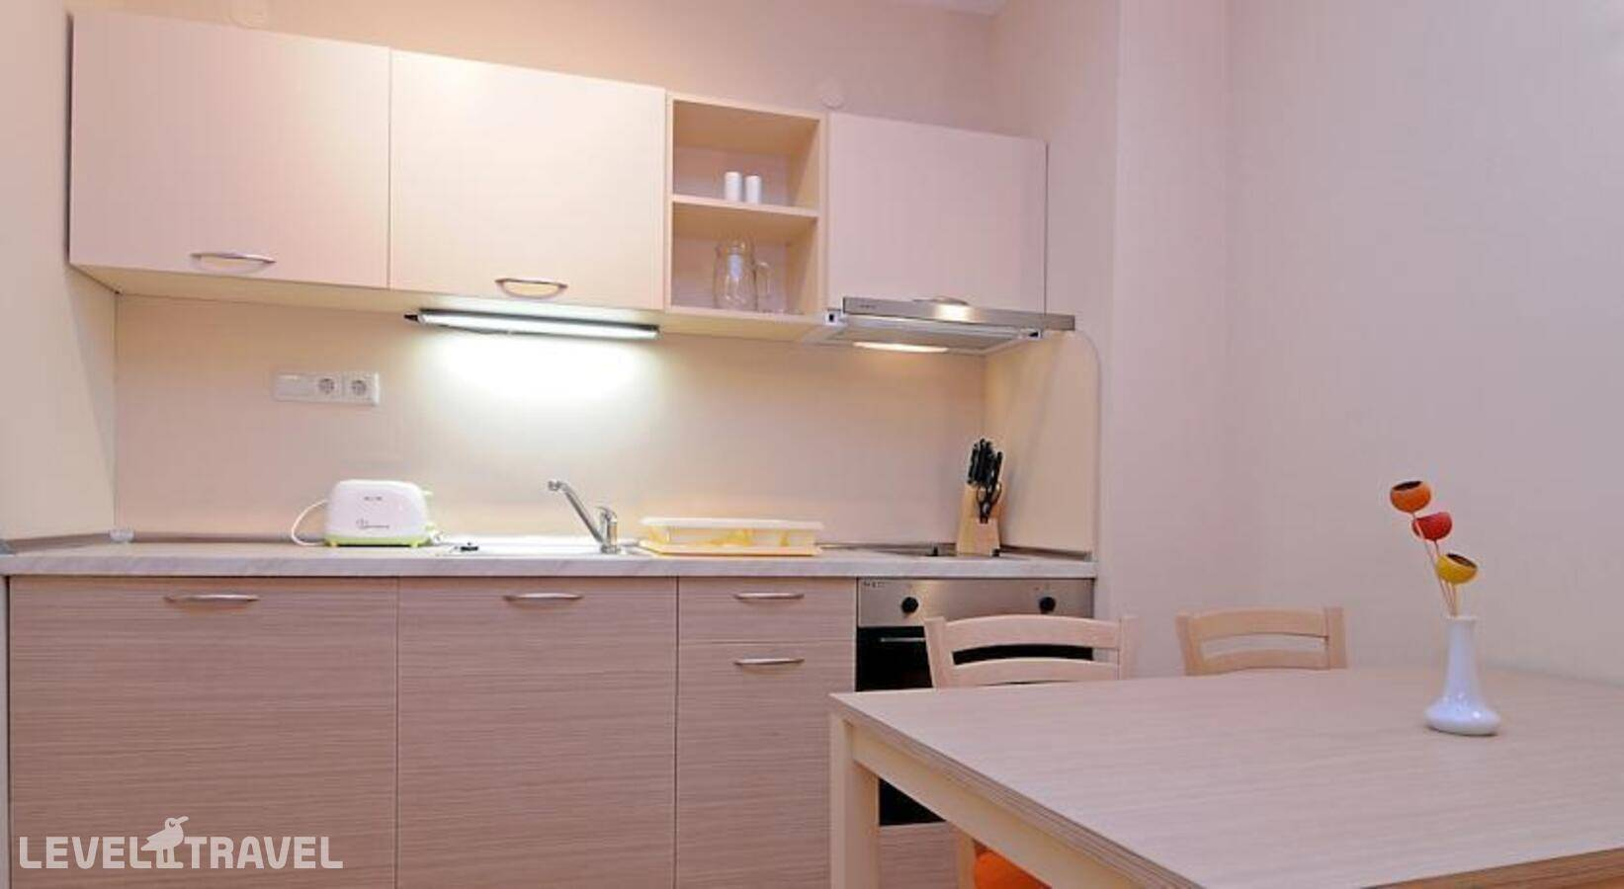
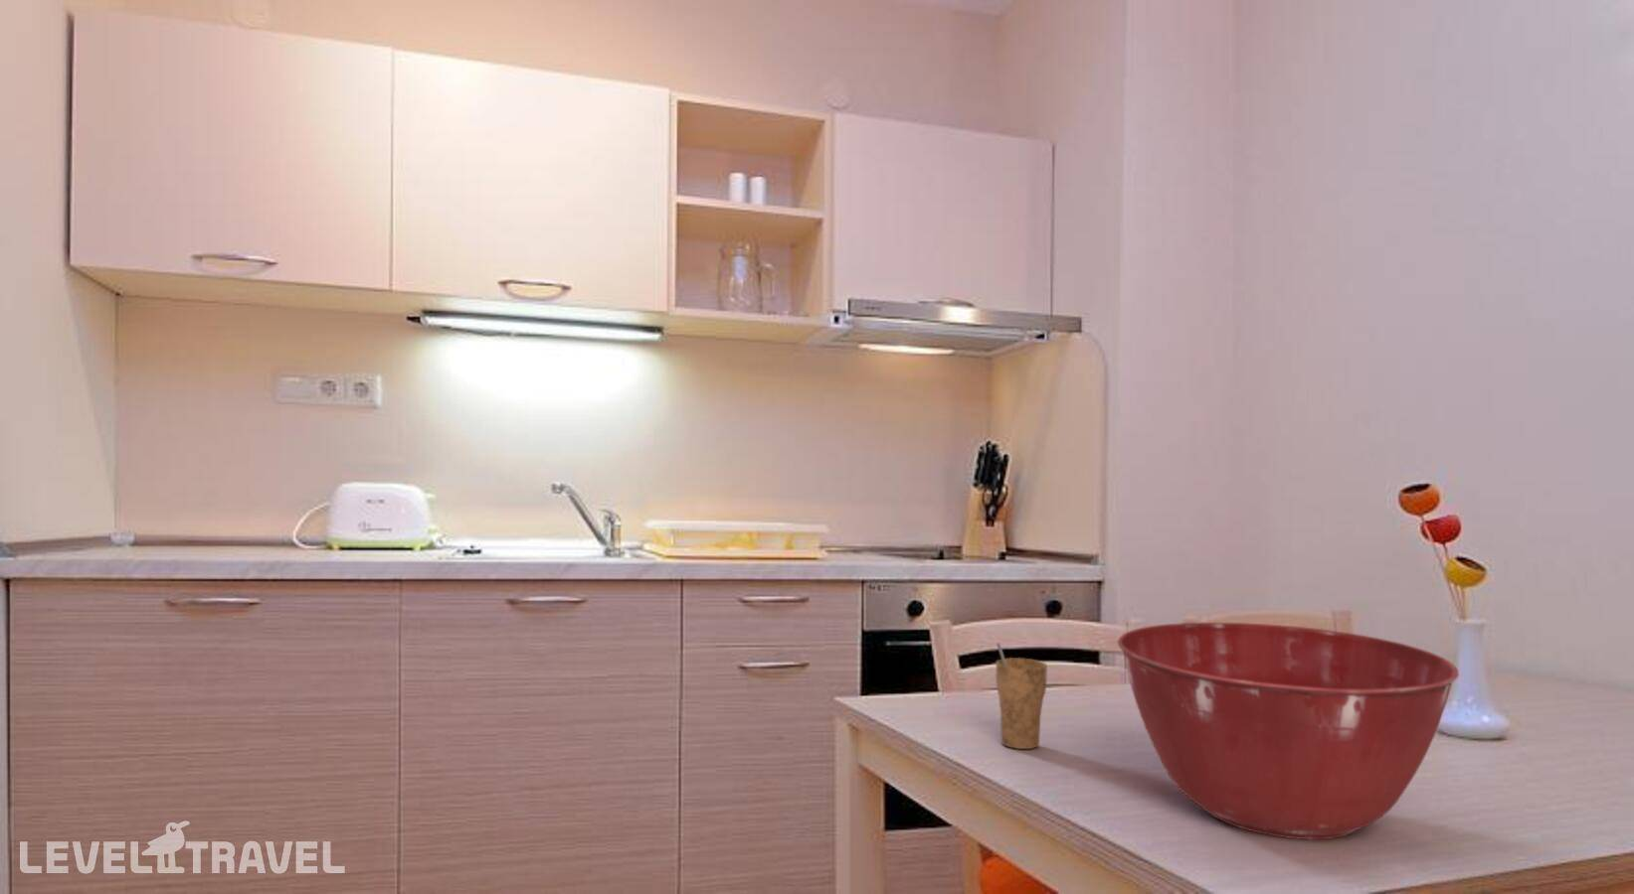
+ mixing bowl [1117,622,1460,840]
+ cup [995,642,1048,750]
